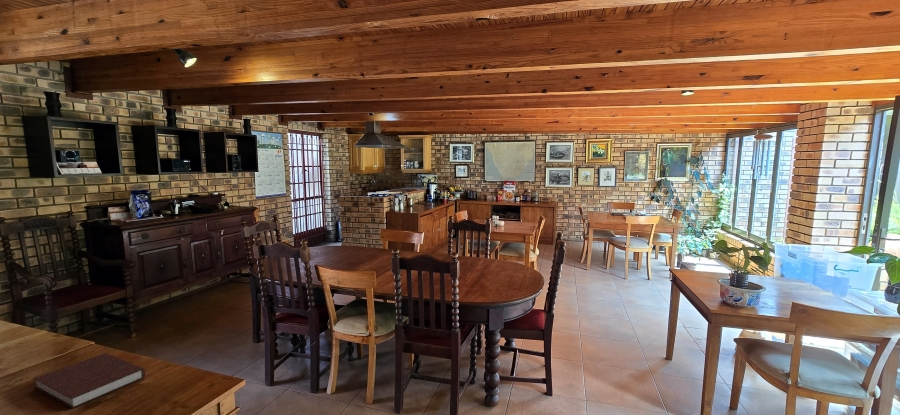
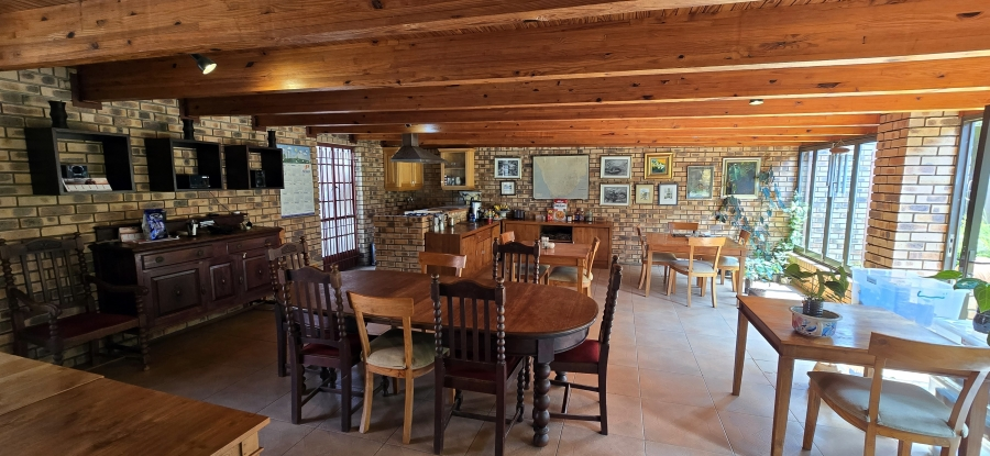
- notebook [32,352,146,409]
